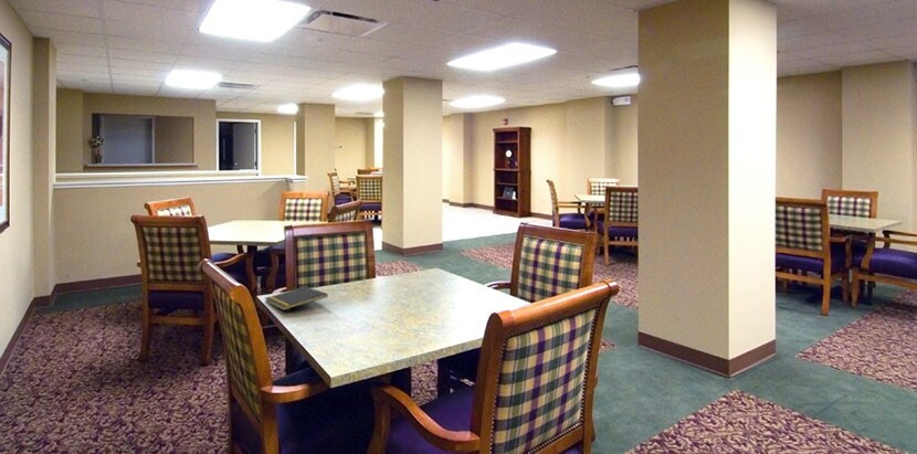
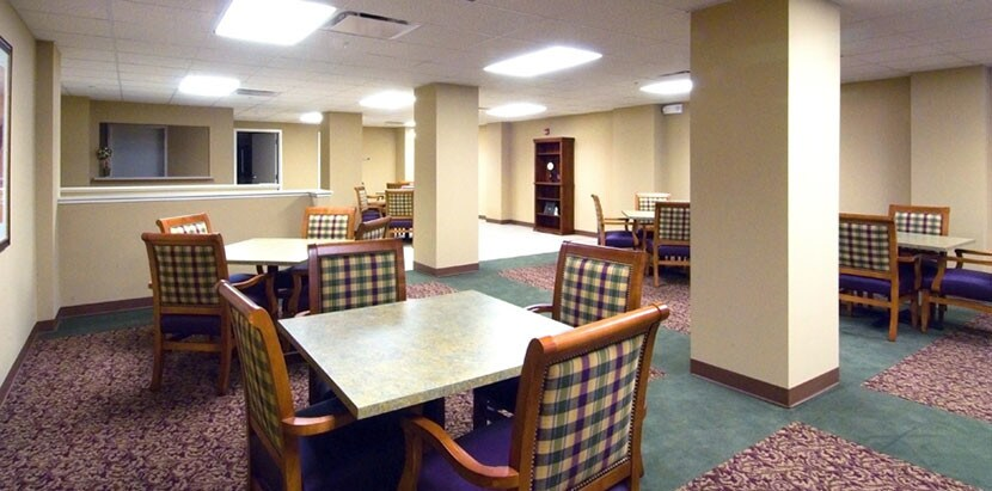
- notepad [264,285,329,312]
